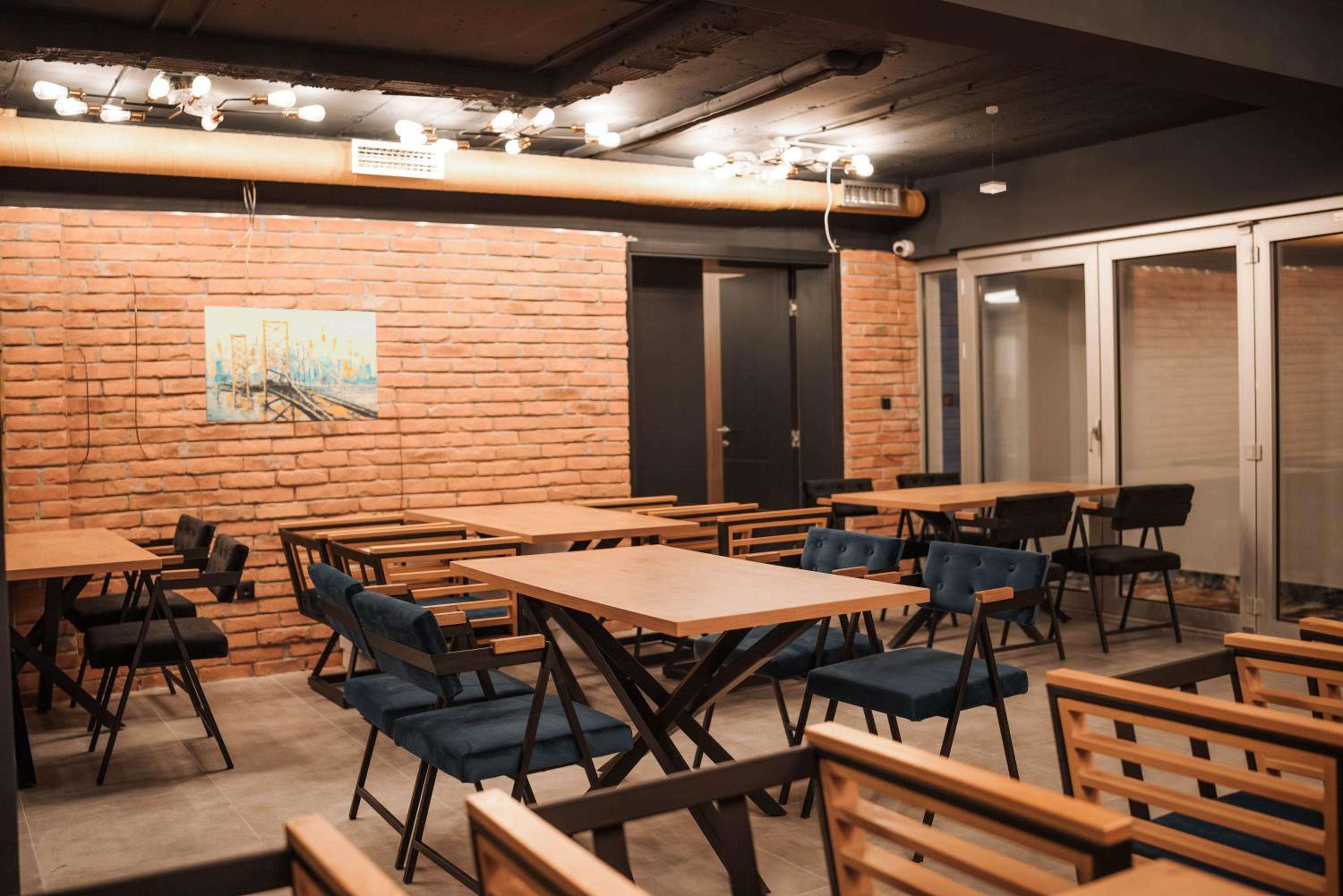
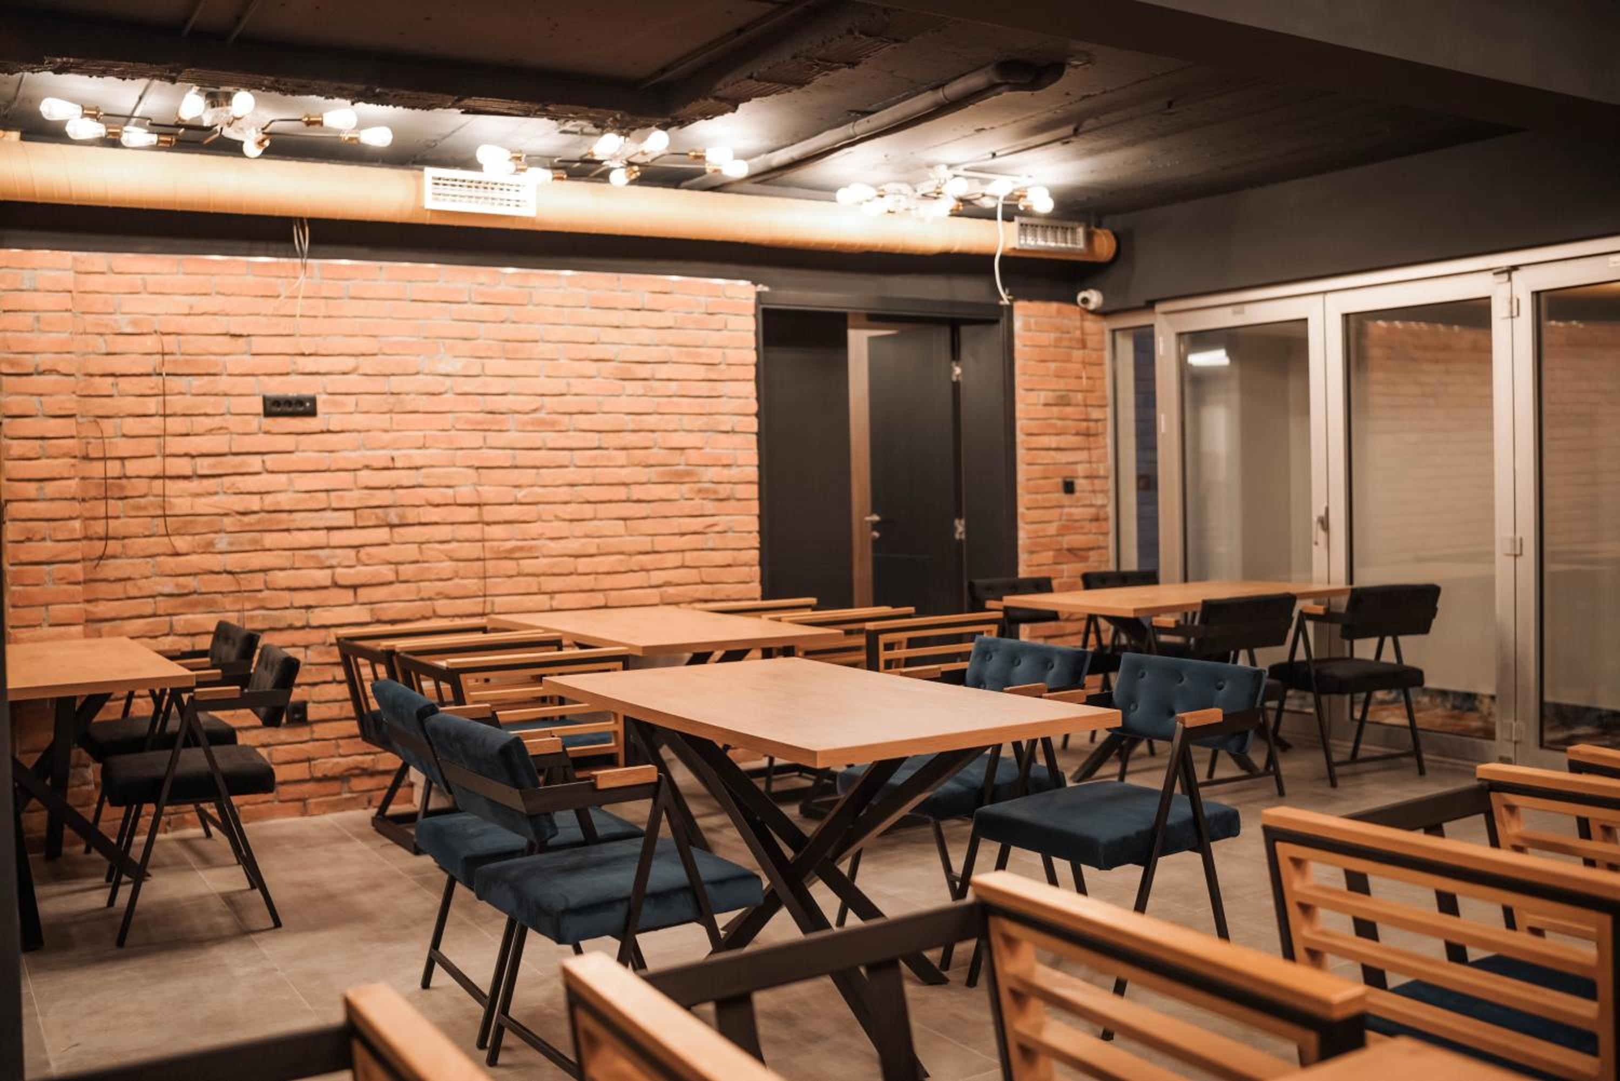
- pendant lamp [979,106,1007,194]
- wall art [203,305,378,422]
